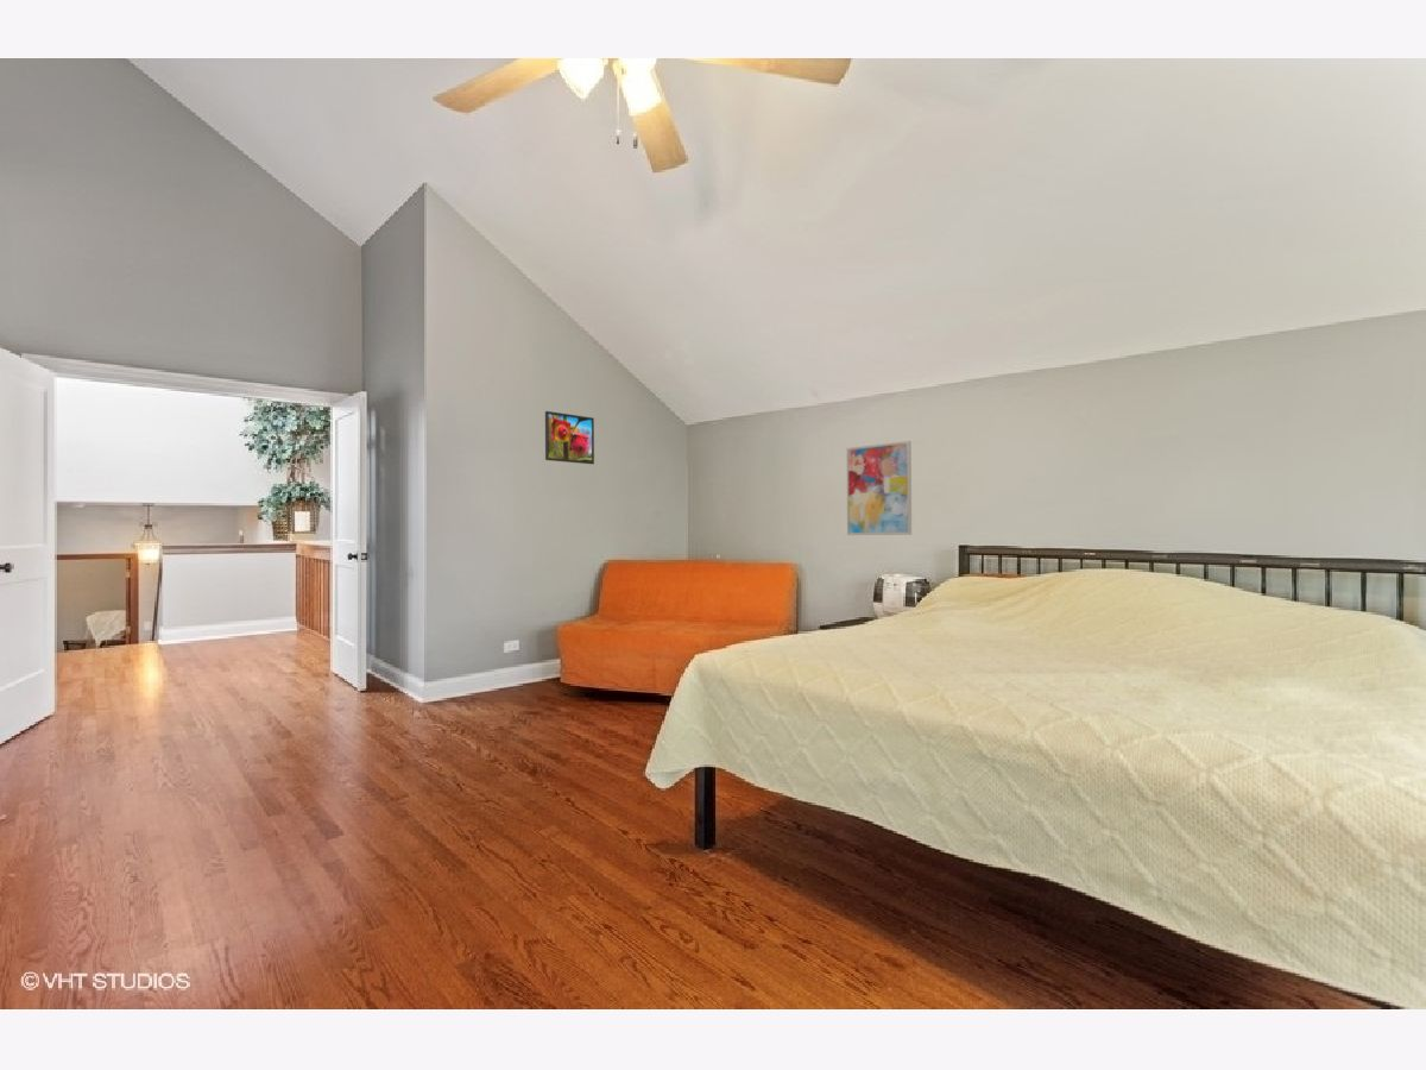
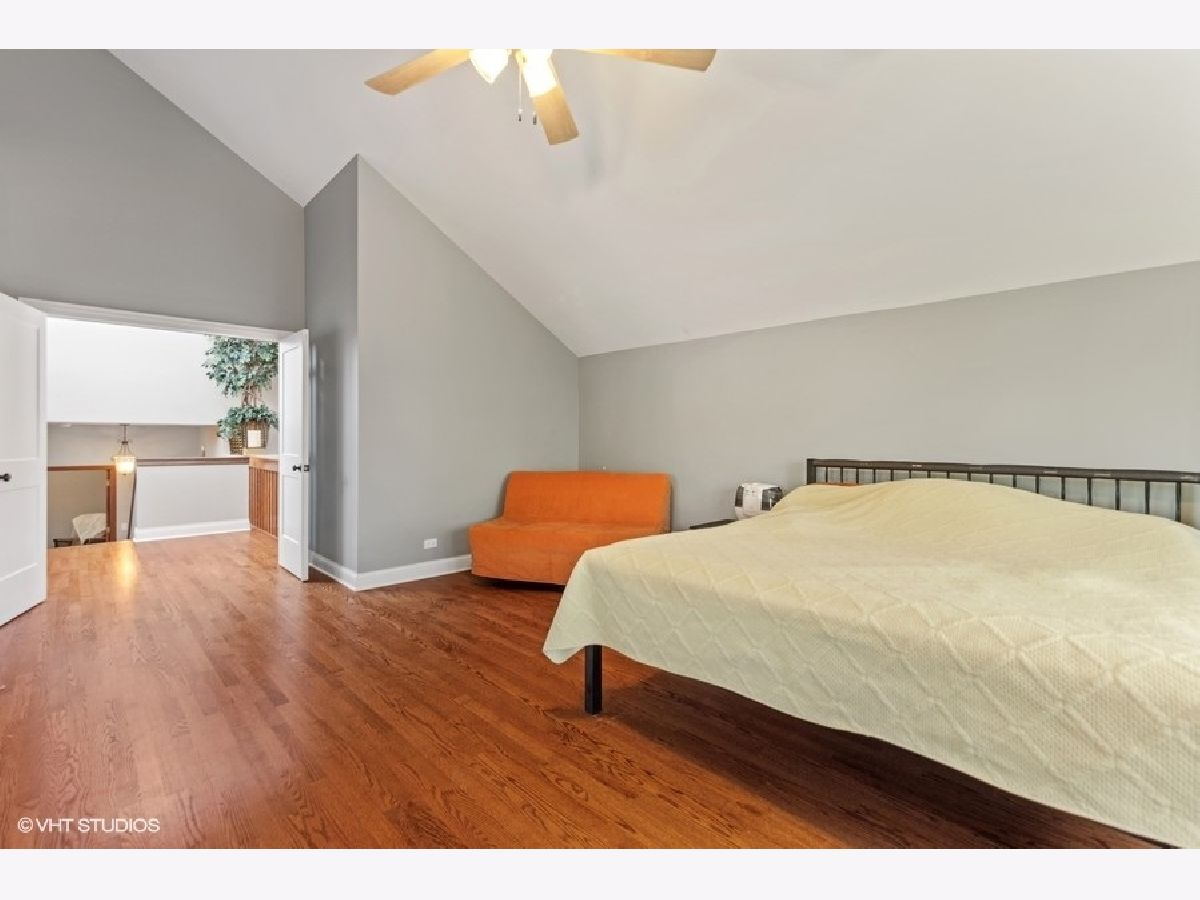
- wall art [846,440,913,536]
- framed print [544,410,595,465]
